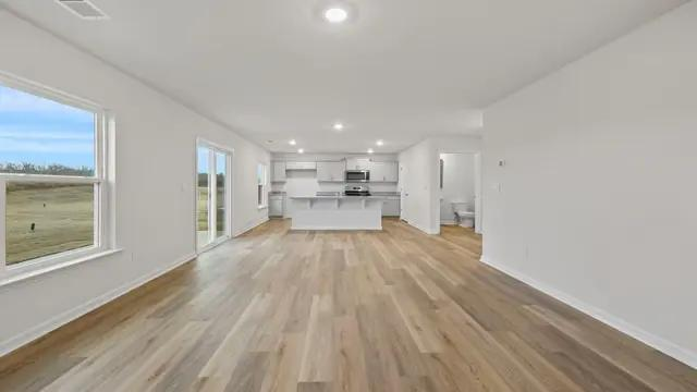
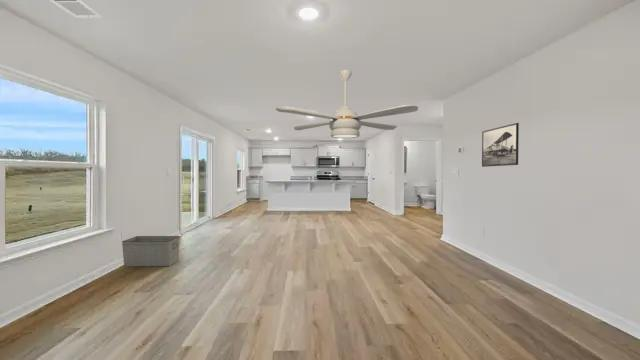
+ storage bin [121,235,181,267]
+ ceiling fan [275,69,419,139]
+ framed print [481,122,520,168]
